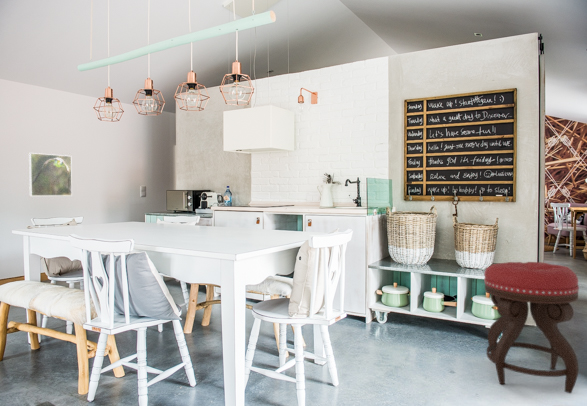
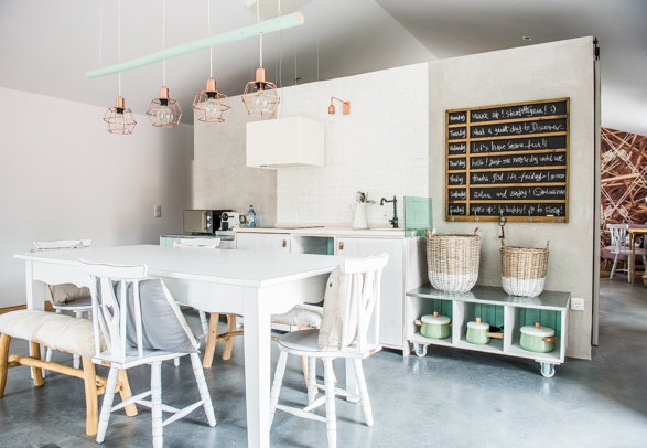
- stool [483,261,580,394]
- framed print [28,152,73,197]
